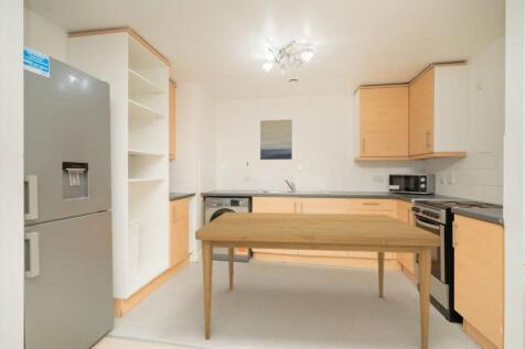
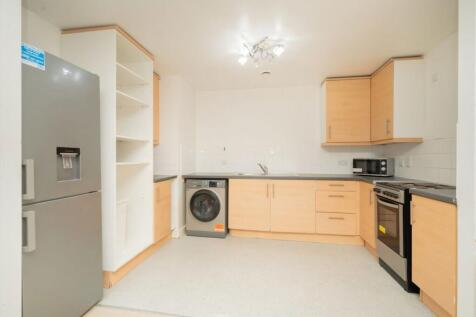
- wall art [259,119,293,161]
- dining table [194,211,442,349]
